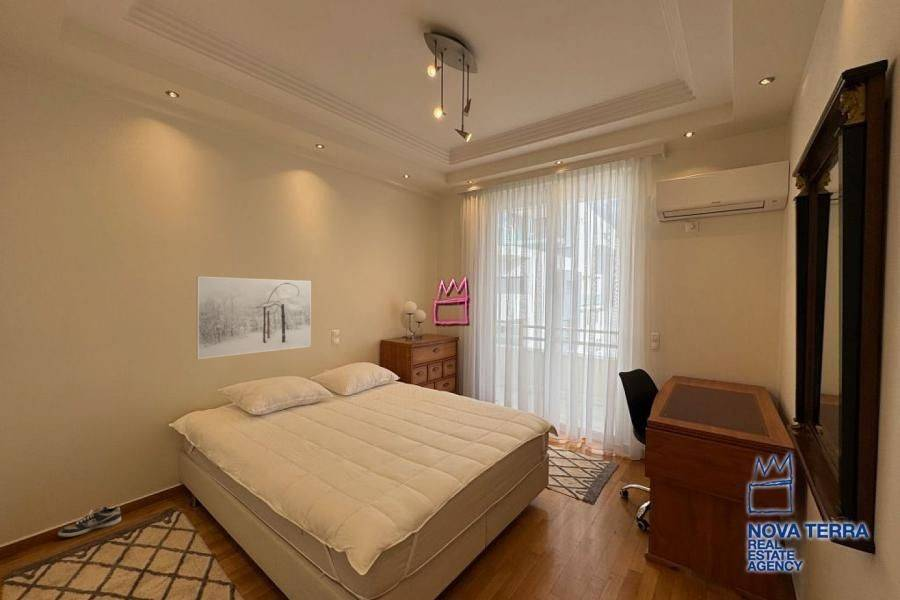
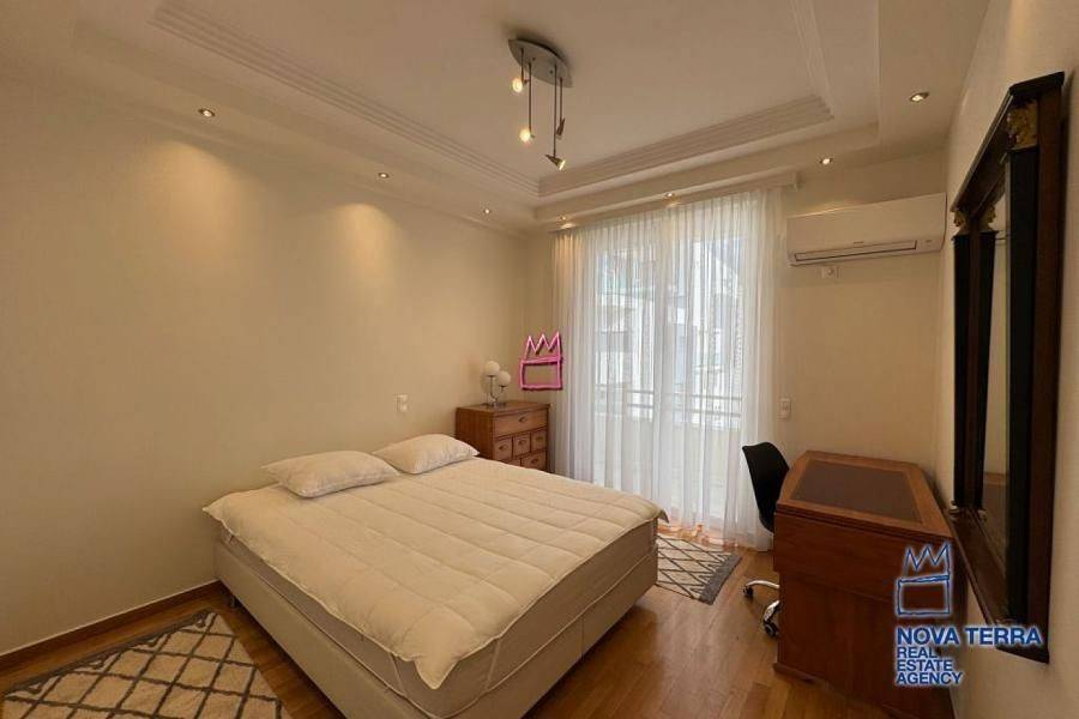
- shoe [57,505,122,538]
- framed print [196,276,312,360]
